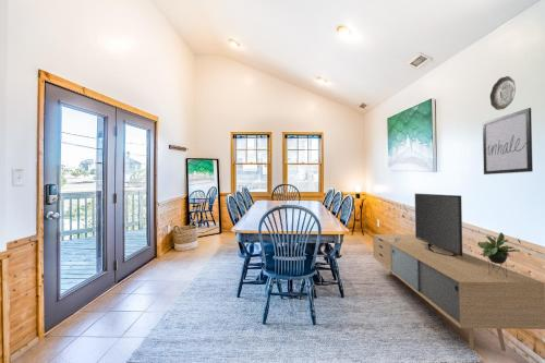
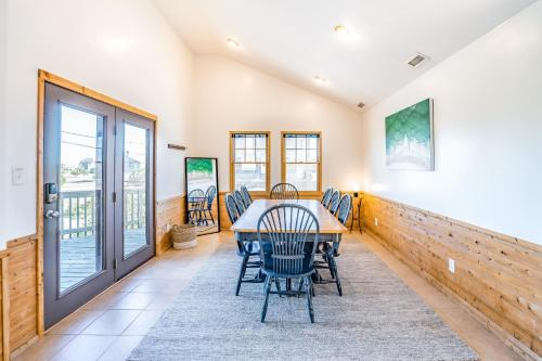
- wall art [482,107,534,176]
- decorative plate [489,75,517,111]
- media console [372,192,545,352]
